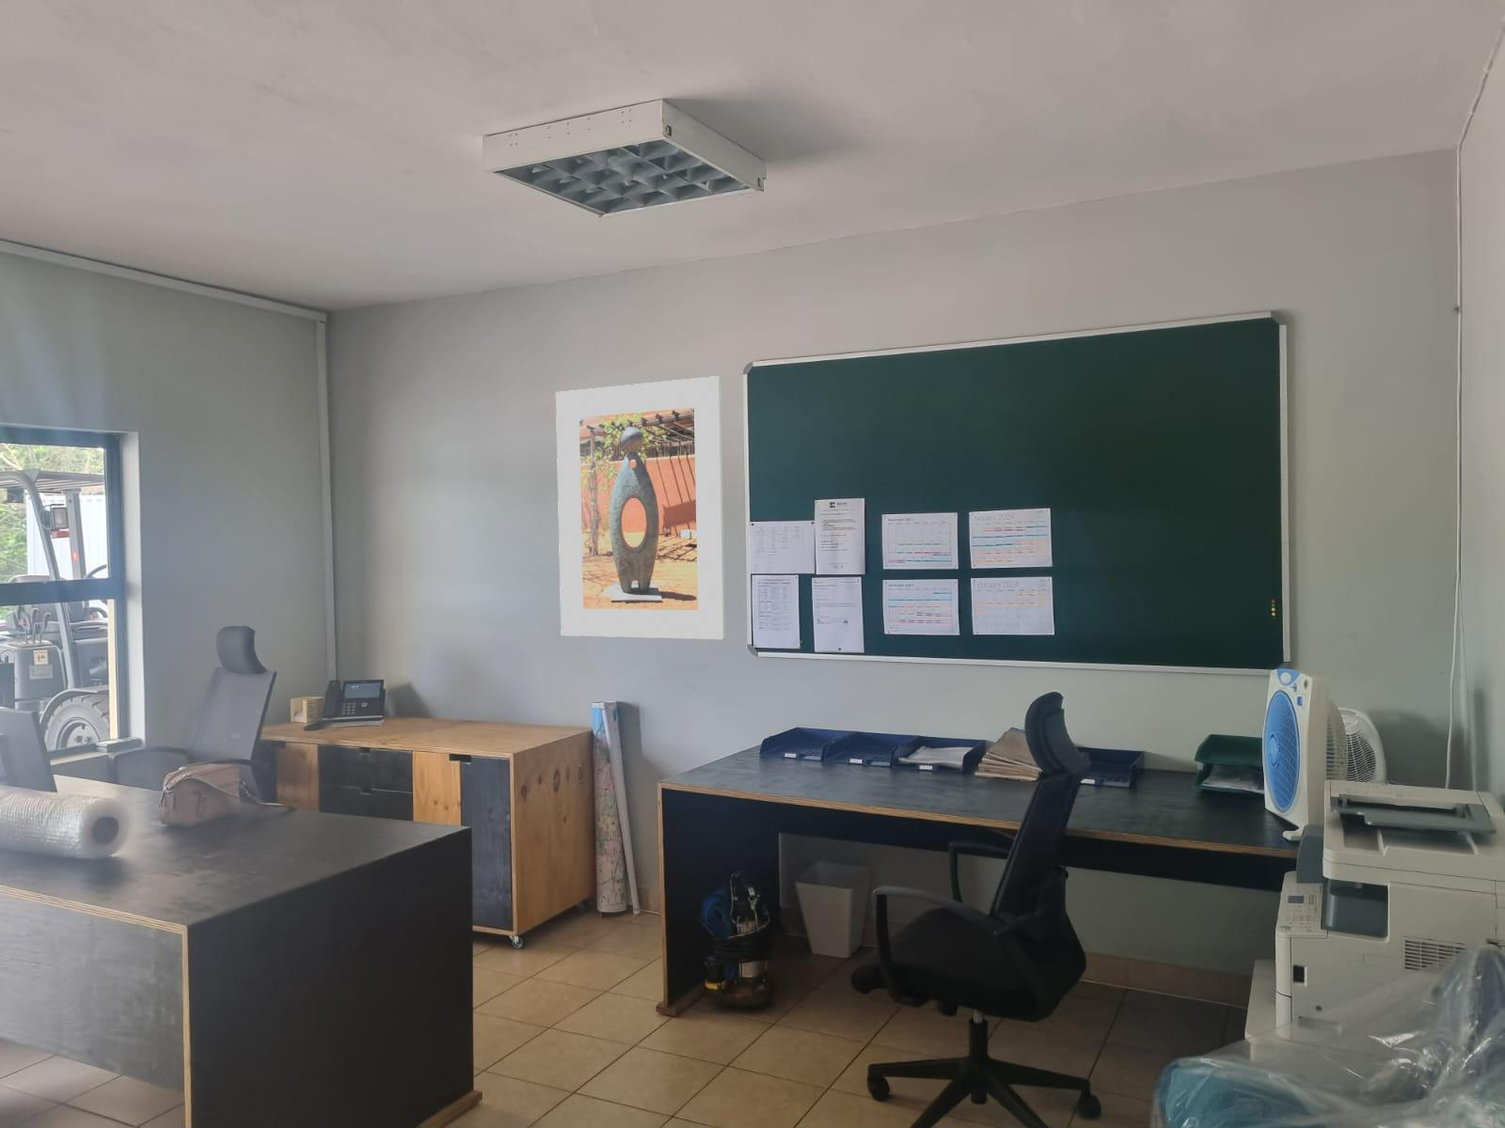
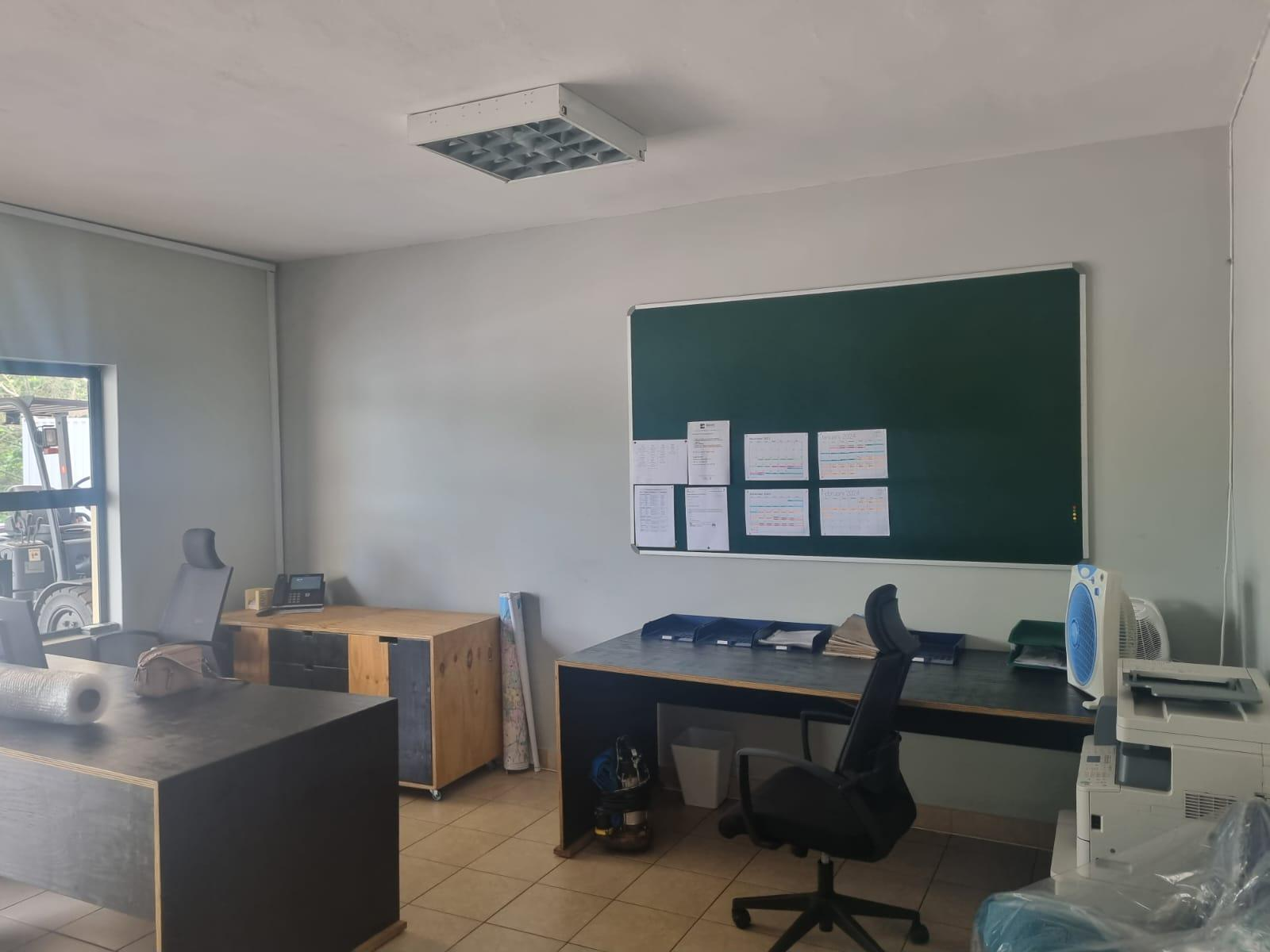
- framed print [555,376,726,640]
